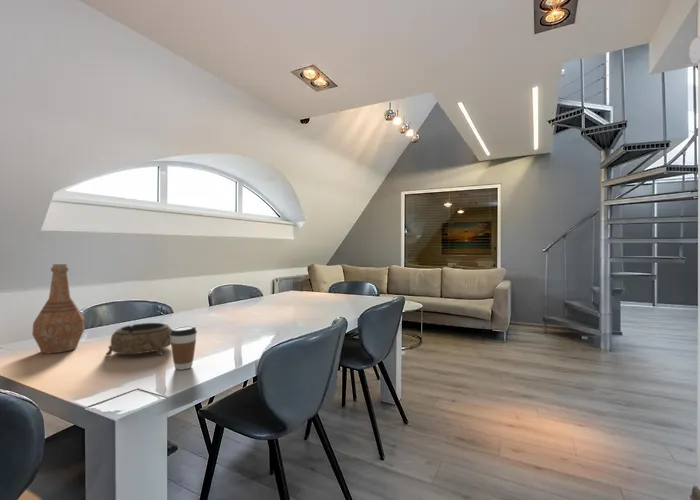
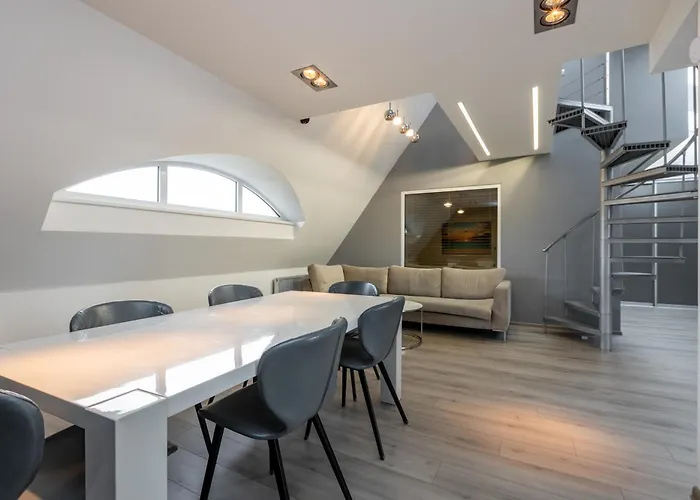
- decorative bowl [104,322,173,356]
- coffee cup [170,325,198,371]
- vase [31,263,86,354]
